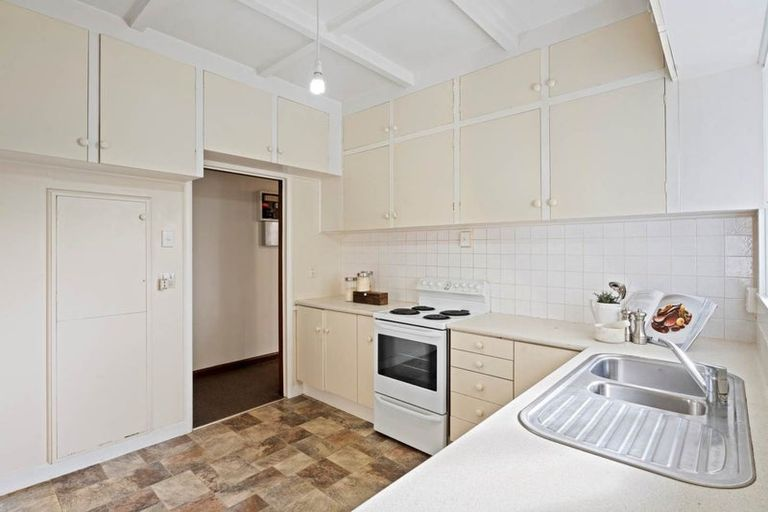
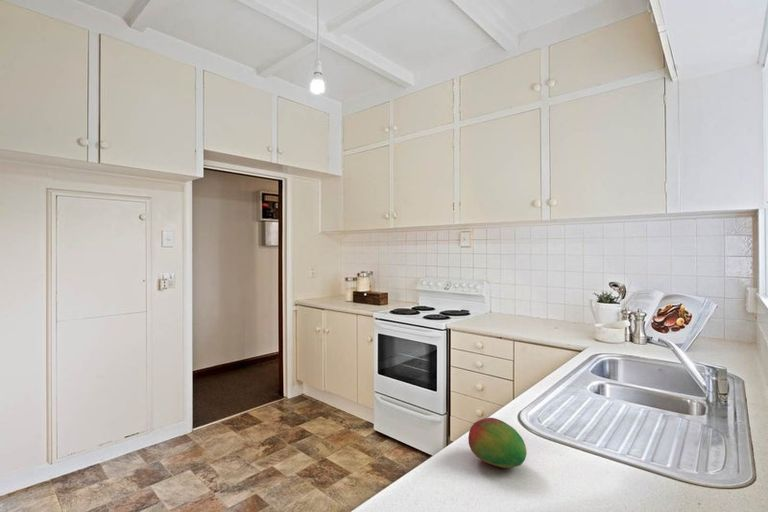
+ fruit [468,417,528,469]
